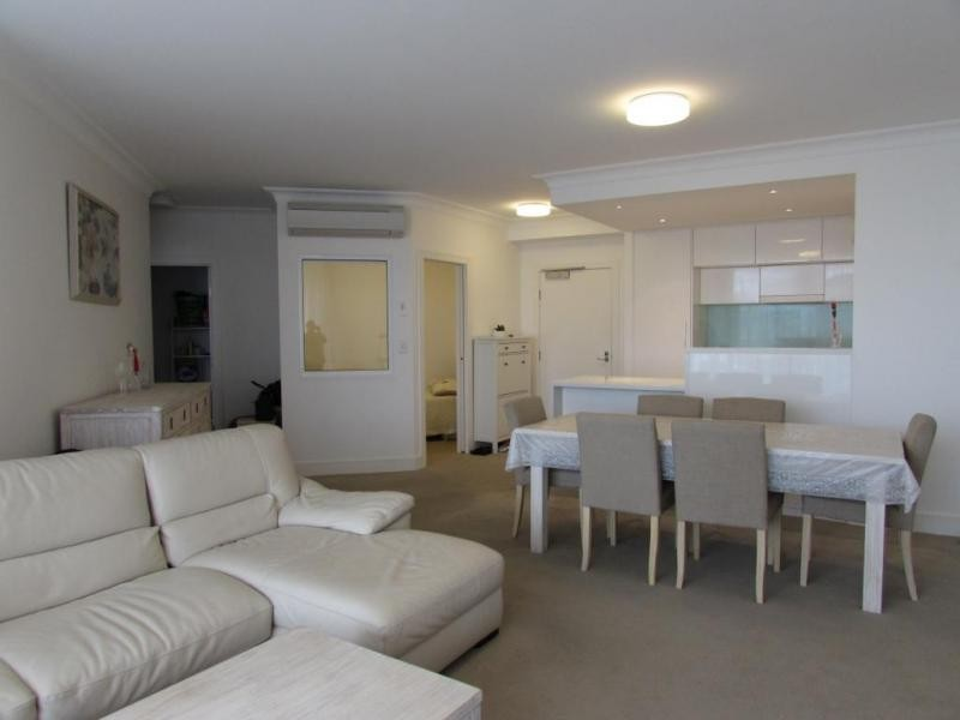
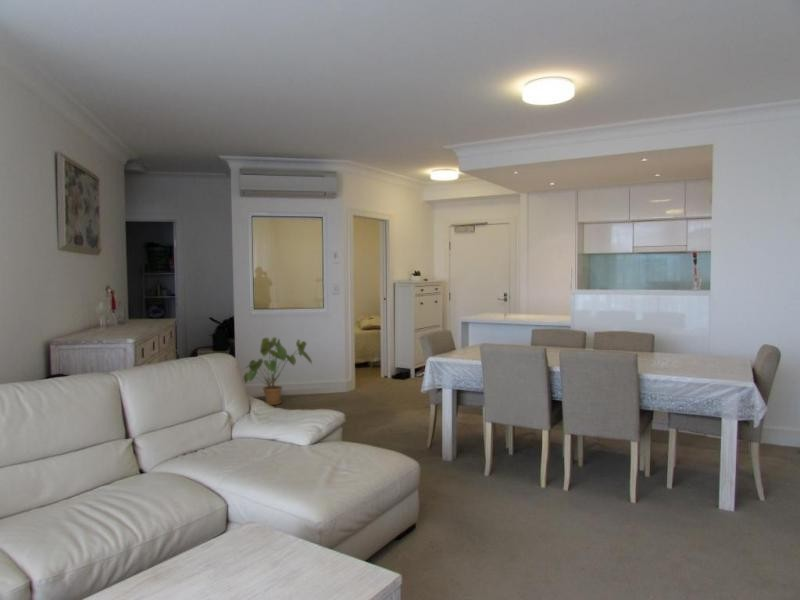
+ house plant [242,336,313,406]
